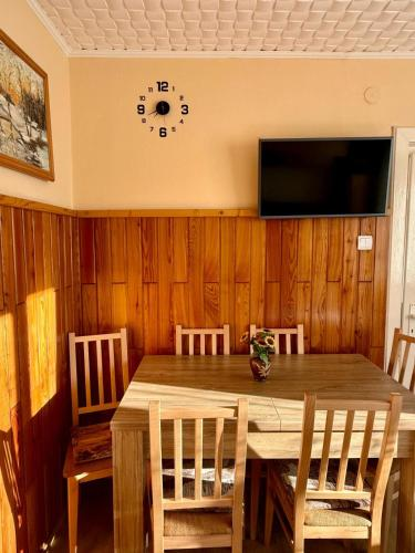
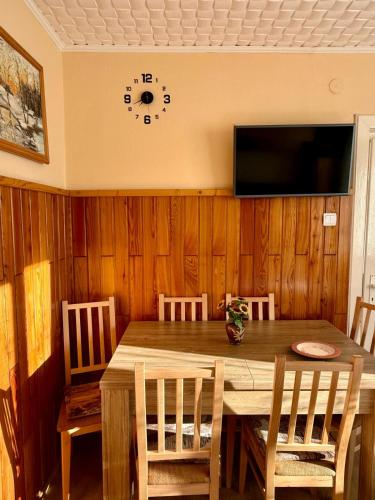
+ plate [291,340,341,359]
